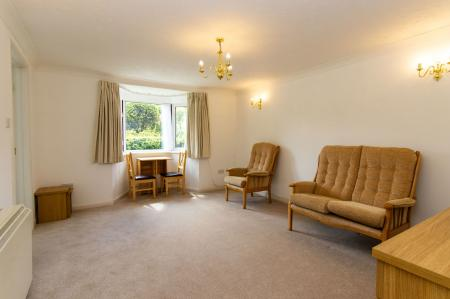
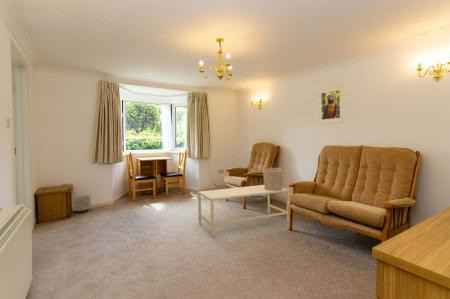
+ planter [72,194,92,213]
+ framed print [316,83,346,126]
+ ceramic pot [262,167,284,191]
+ coffee table [197,184,290,237]
